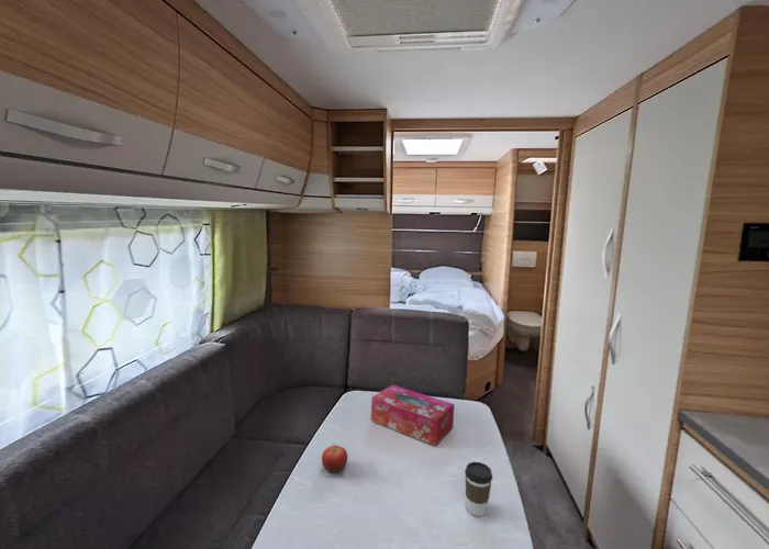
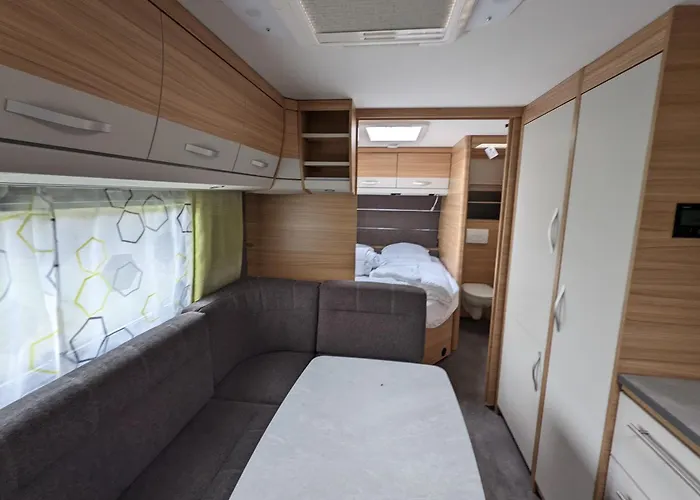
- fruit [321,445,348,474]
- coffee cup [464,461,493,517]
- tissue box [370,383,456,447]
